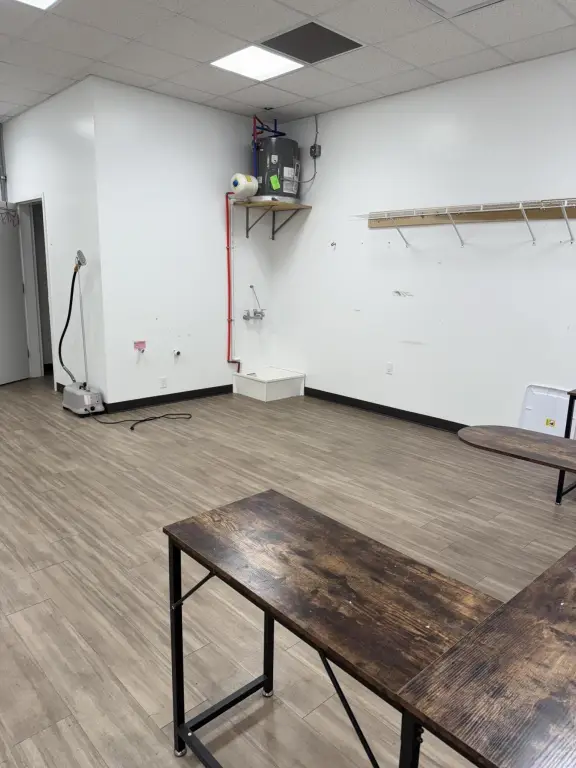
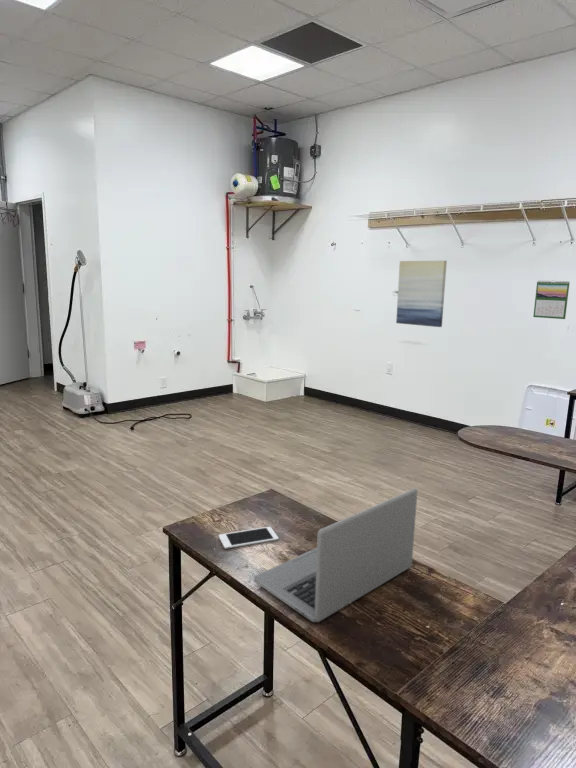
+ wall art [395,260,448,328]
+ calendar [532,279,571,320]
+ cell phone [218,526,279,550]
+ laptop [253,487,419,623]
